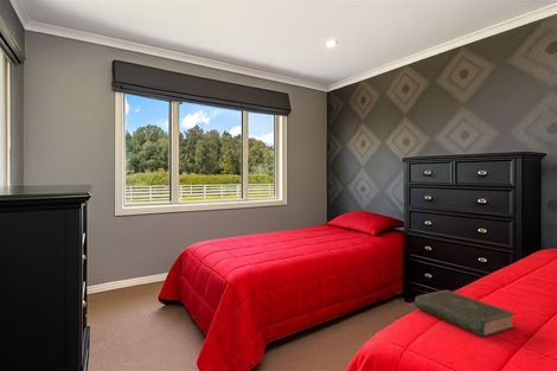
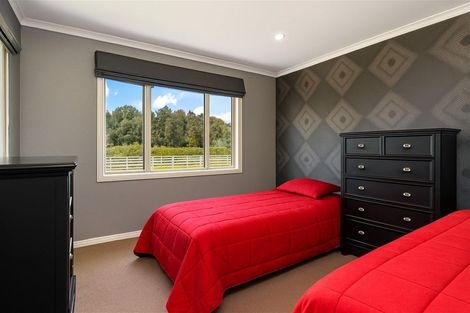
- book [414,289,517,338]
